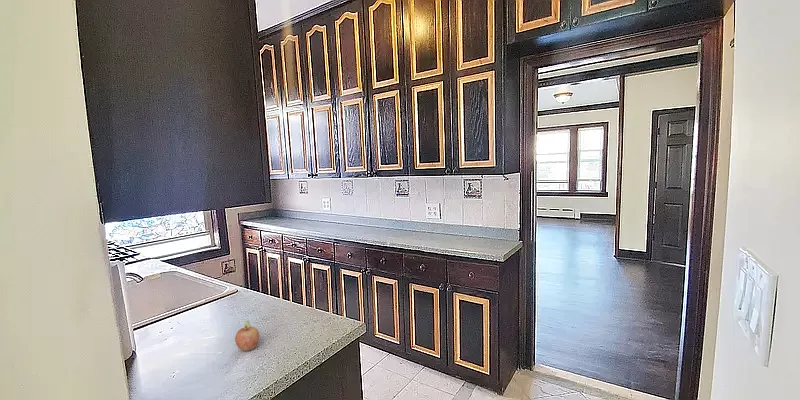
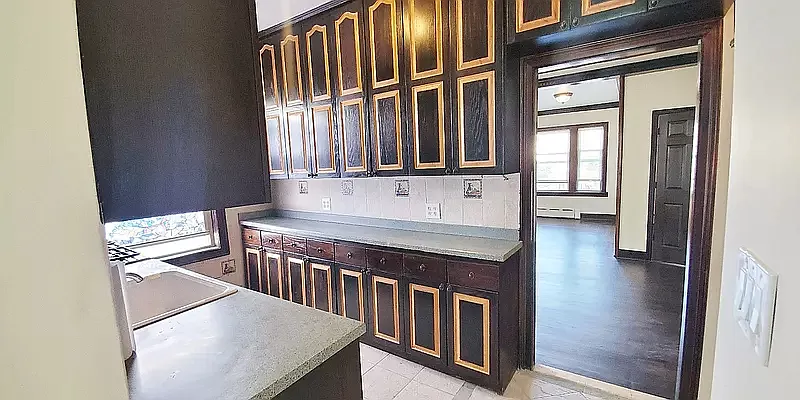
- fruit [234,319,260,352]
